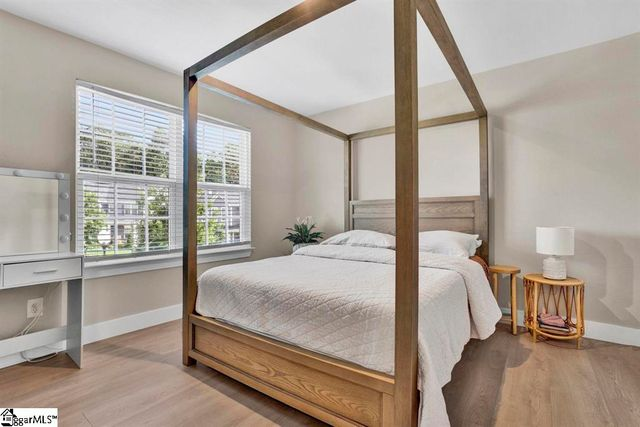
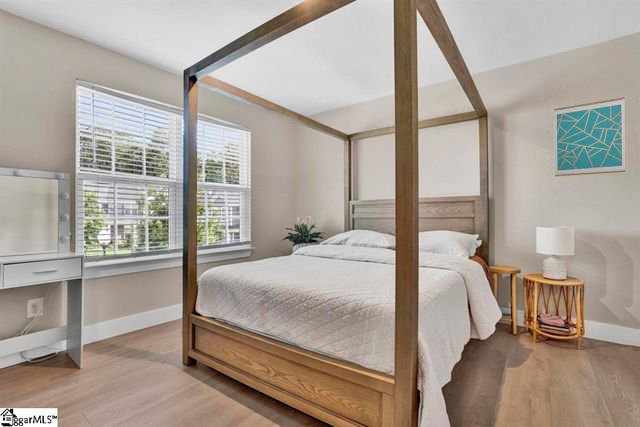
+ wall art [553,97,626,177]
